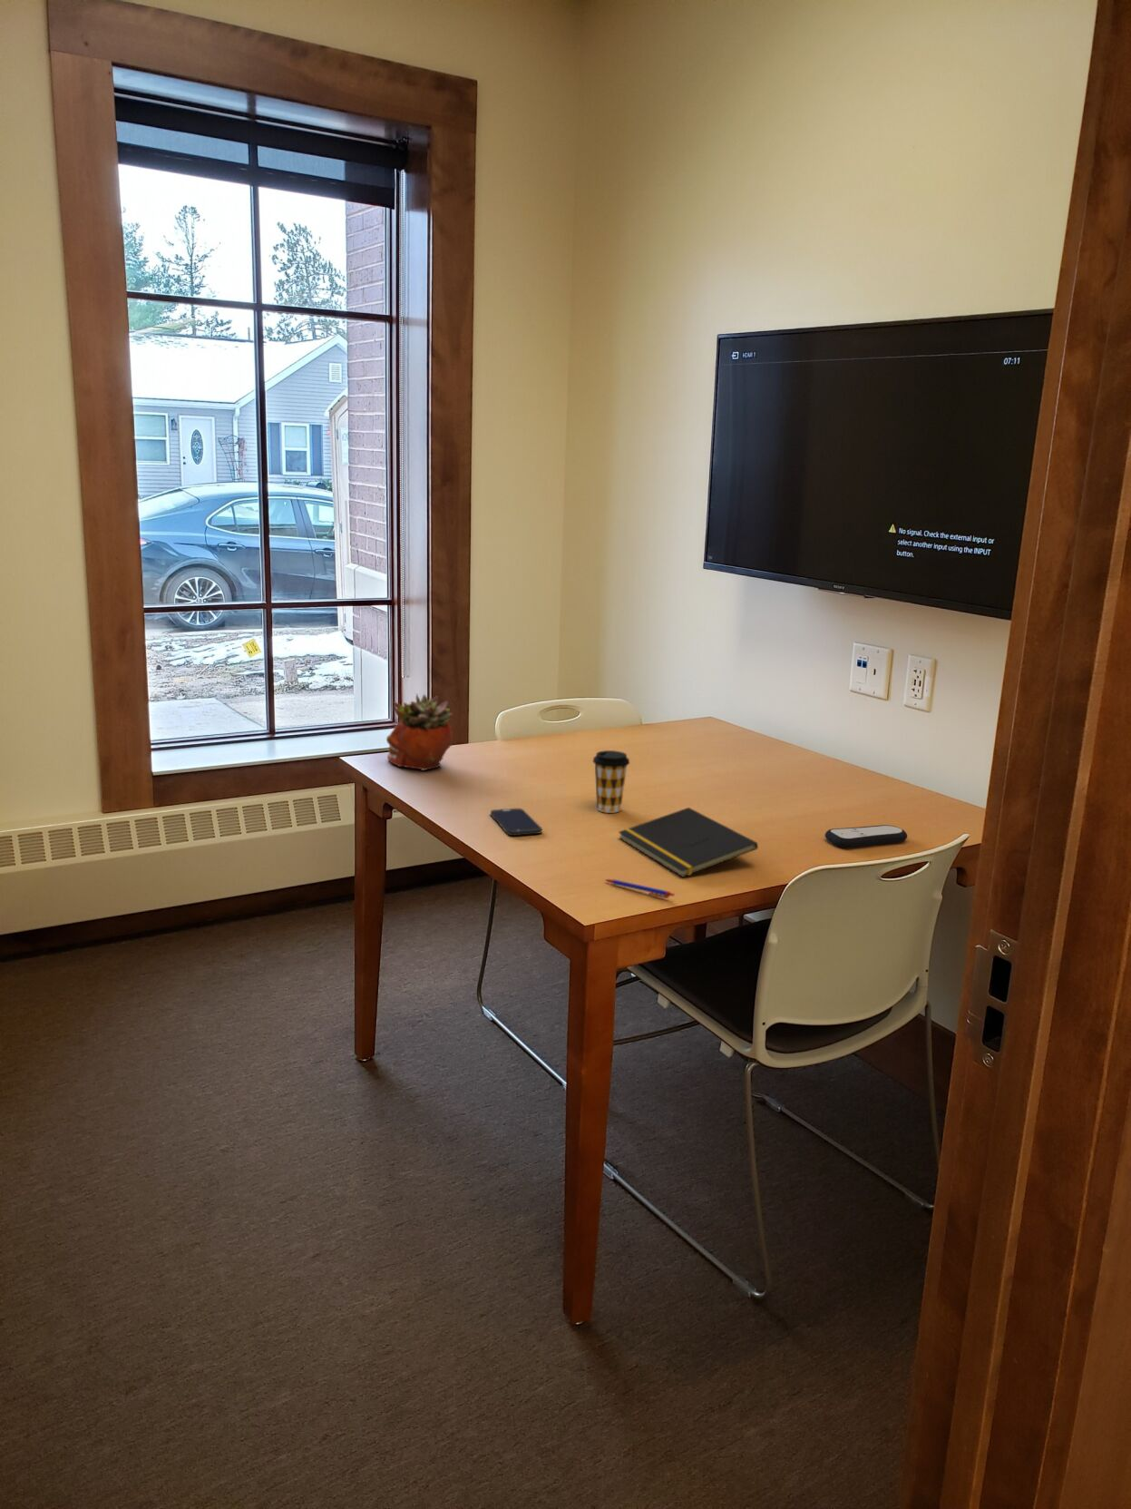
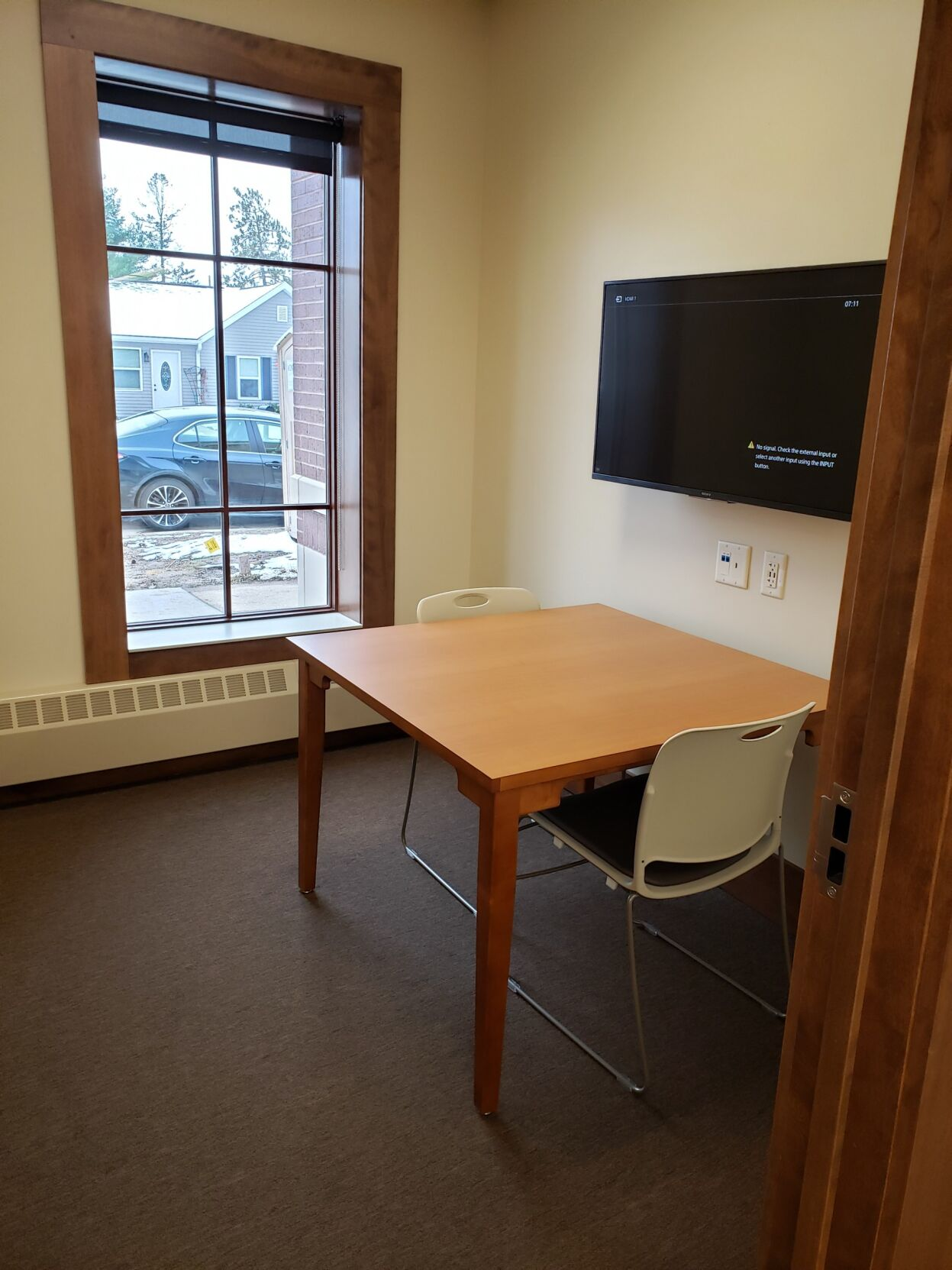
- notepad [618,807,759,878]
- pen [604,878,675,899]
- smartphone [489,808,543,836]
- coffee cup [593,750,631,814]
- succulent planter [385,693,454,771]
- remote control [824,823,908,850]
